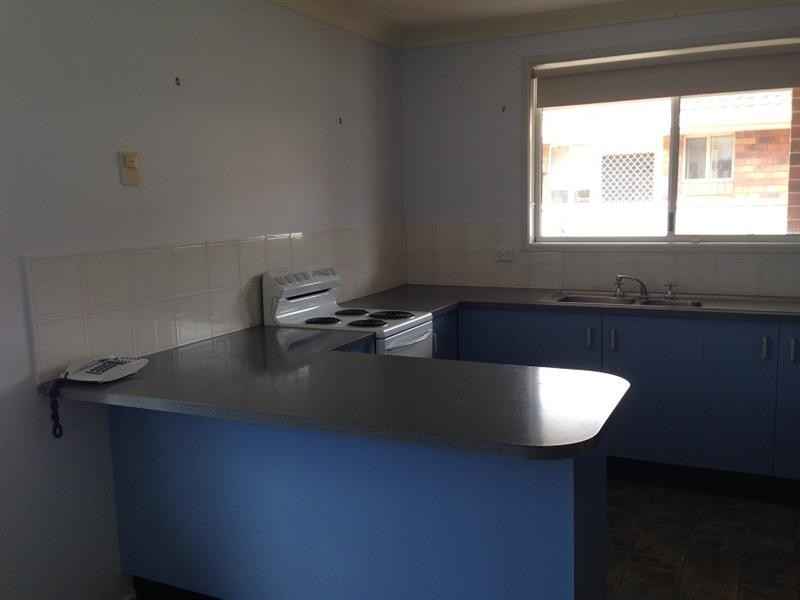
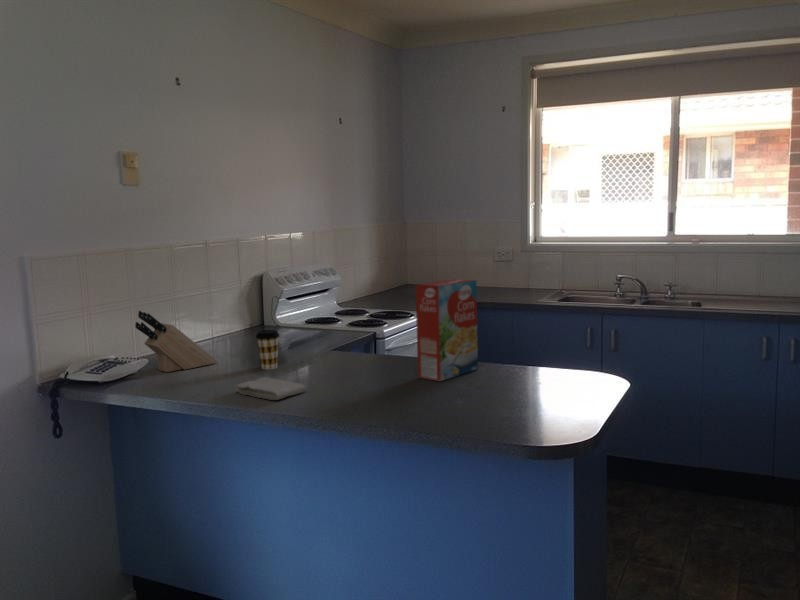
+ coffee cup [255,329,281,370]
+ cereal box [415,278,479,382]
+ knife block [134,310,218,373]
+ washcloth [235,376,307,401]
